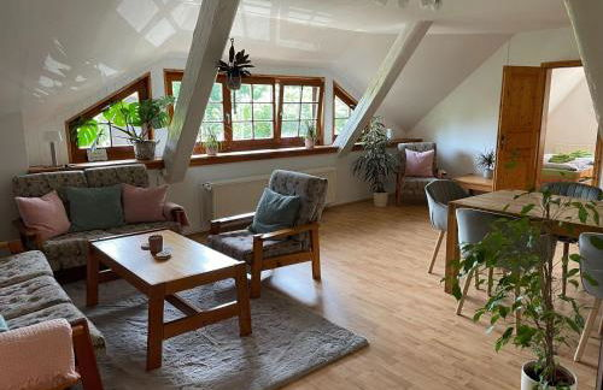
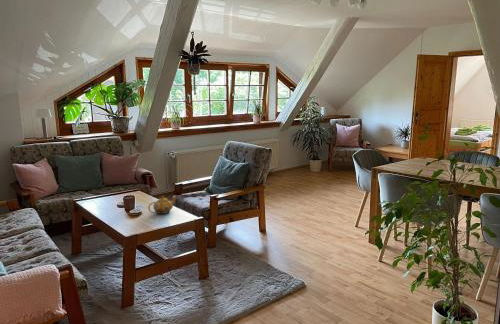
+ teapot [147,195,178,215]
